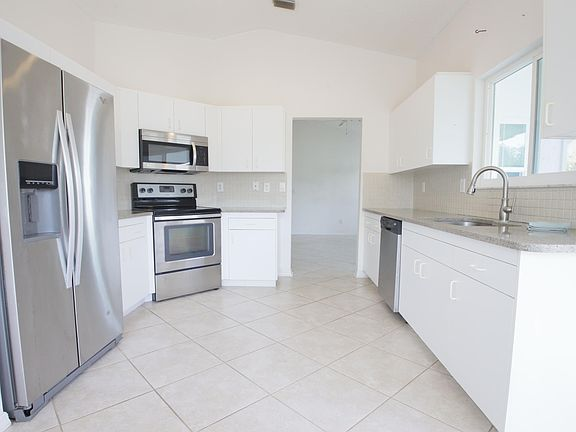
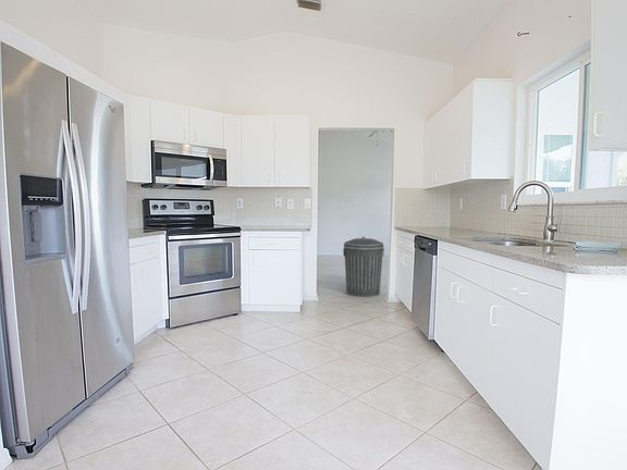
+ trash can [342,235,385,298]
